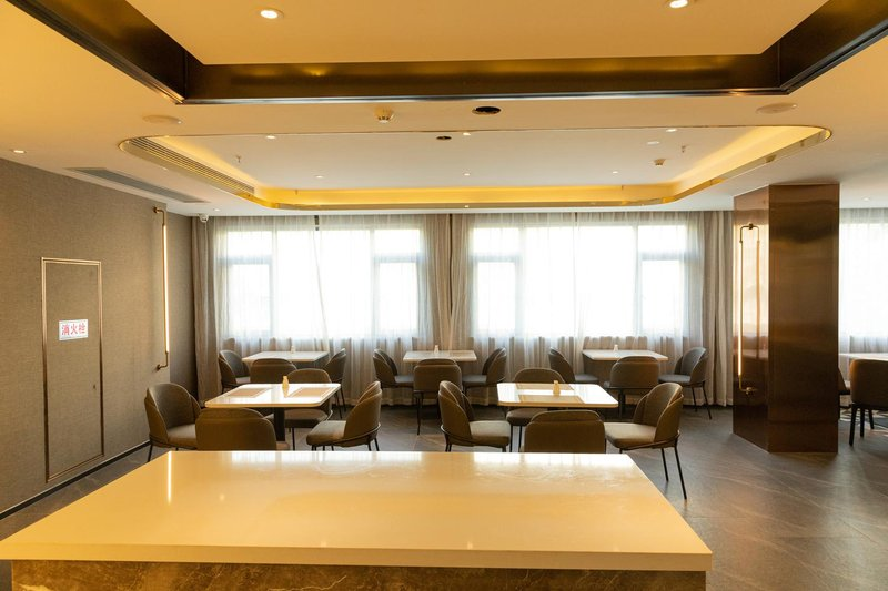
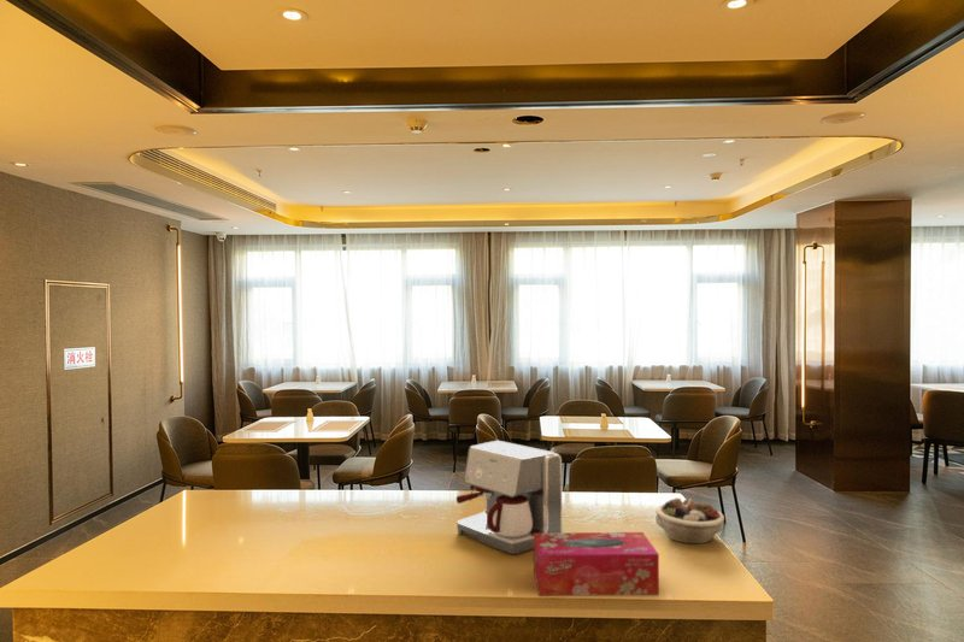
+ succulent planter [654,497,725,544]
+ tissue box [533,531,660,597]
+ coffee maker [455,440,564,555]
